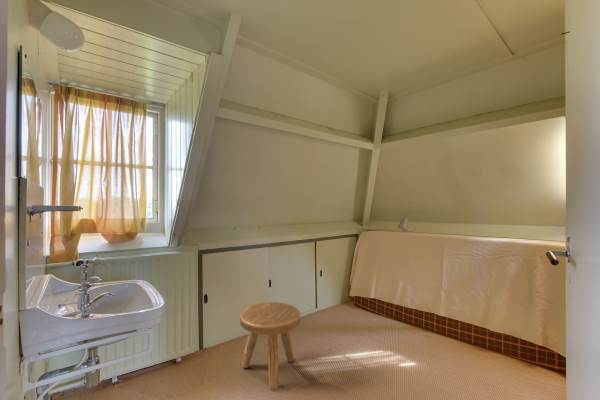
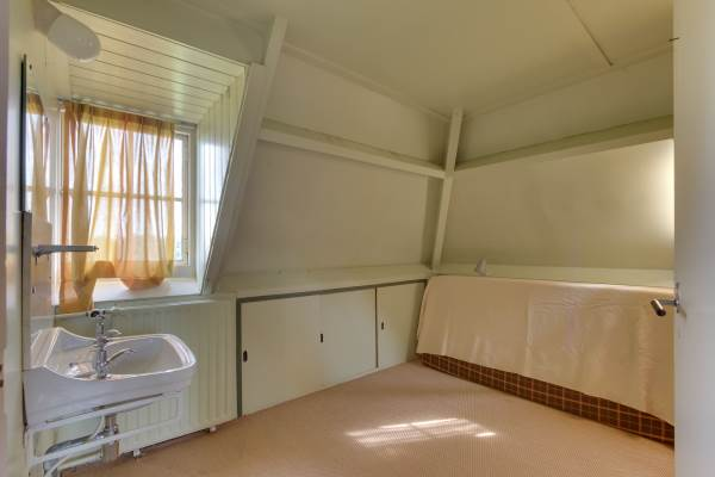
- stool [239,301,301,391]
